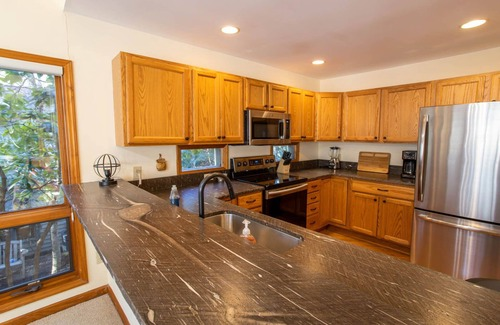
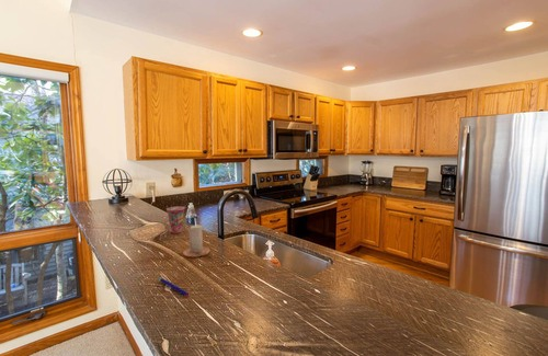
+ candle [182,219,212,259]
+ pen [158,277,190,297]
+ cup [165,206,186,234]
